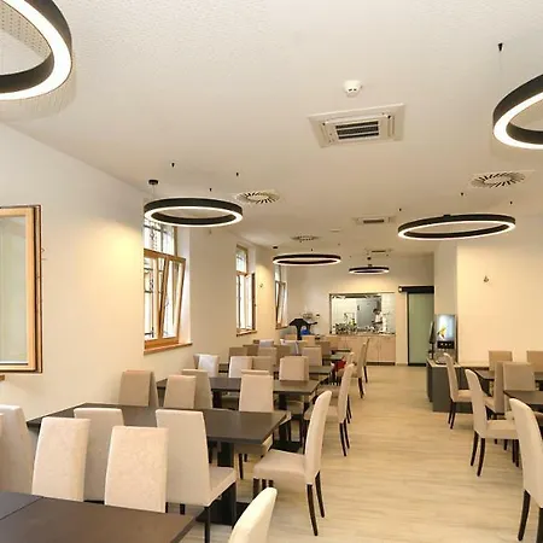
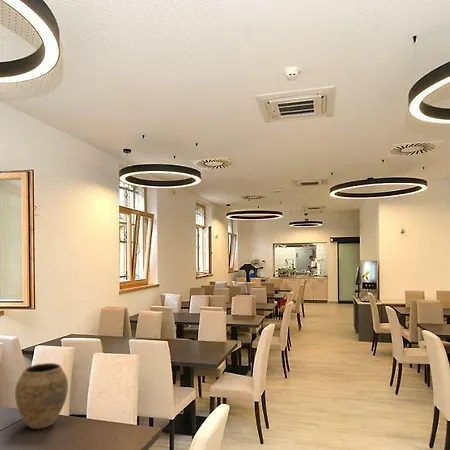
+ vase [14,362,69,430]
